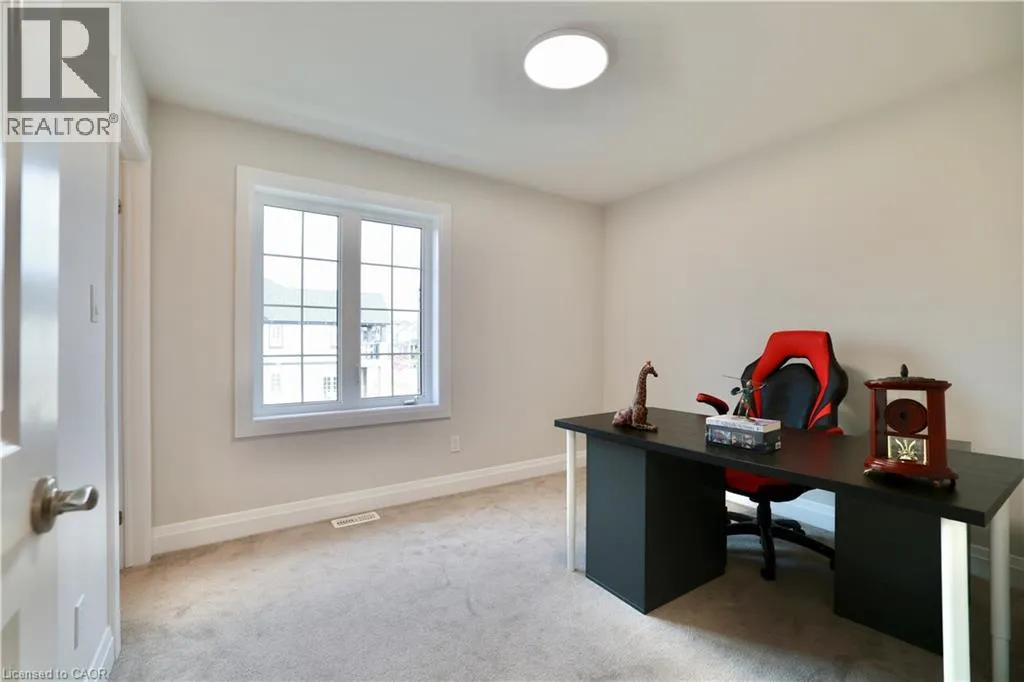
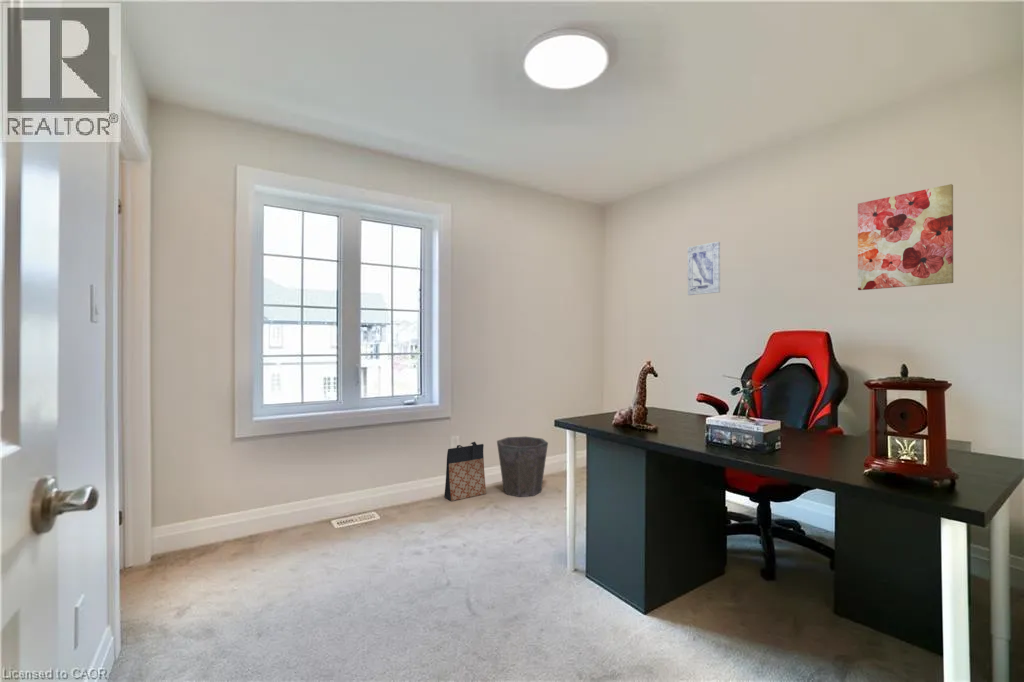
+ bag [443,441,487,502]
+ wall art [857,183,954,291]
+ waste bin [496,436,549,498]
+ wall art [687,241,721,296]
